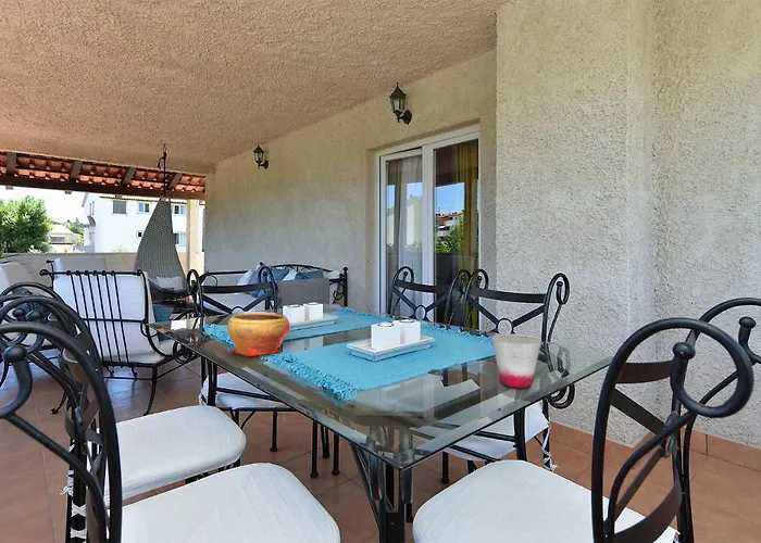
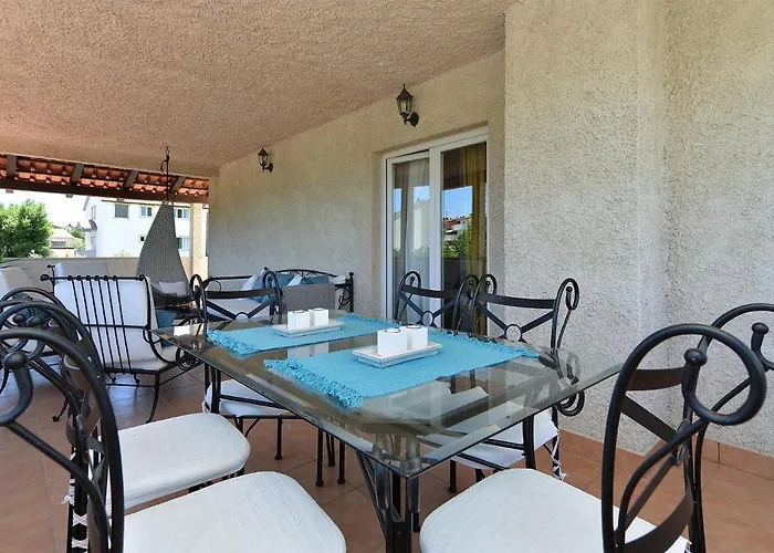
- cup [491,333,542,389]
- bowl [226,311,291,357]
